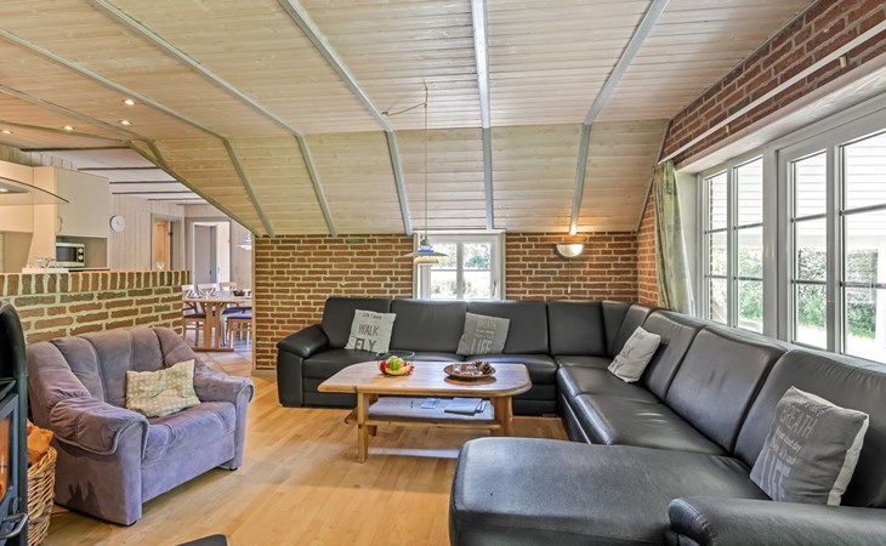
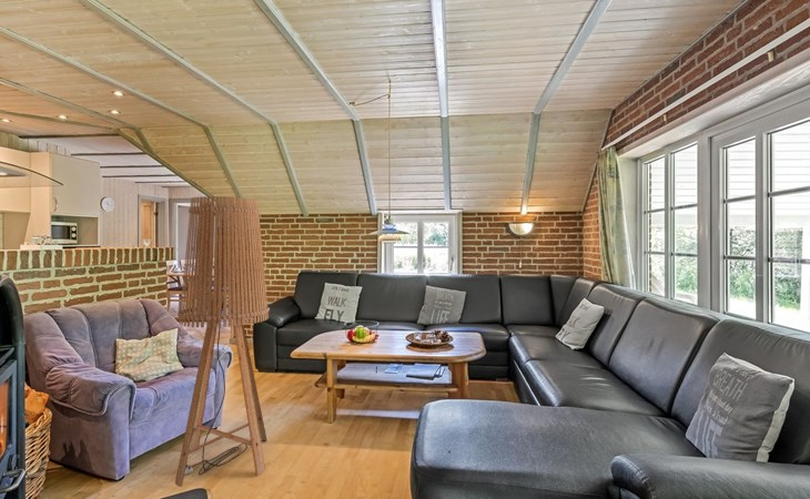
+ floor lamp [174,195,271,488]
